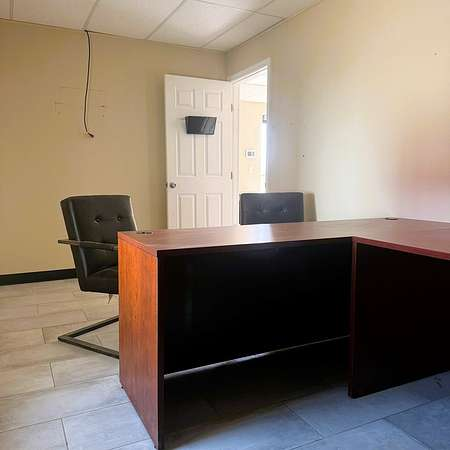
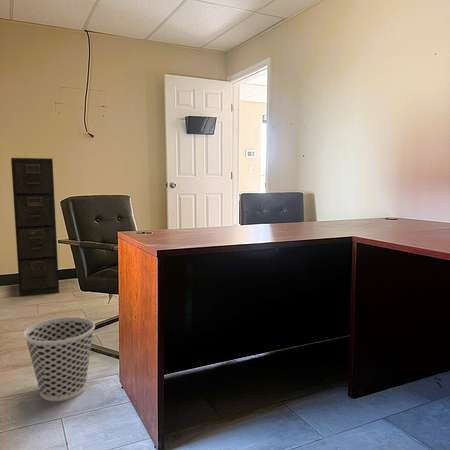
+ wastebasket [23,316,96,402]
+ filing cabinet [10,157,60,298]
